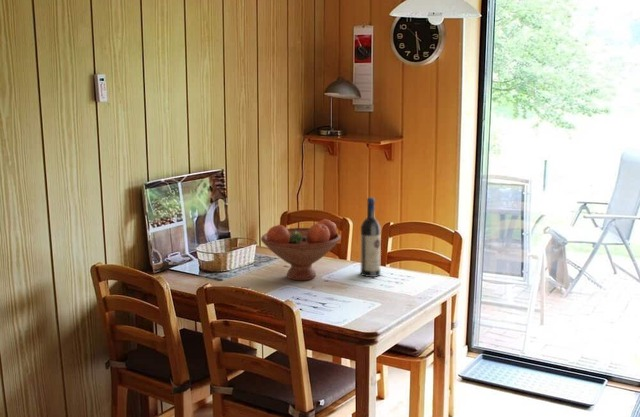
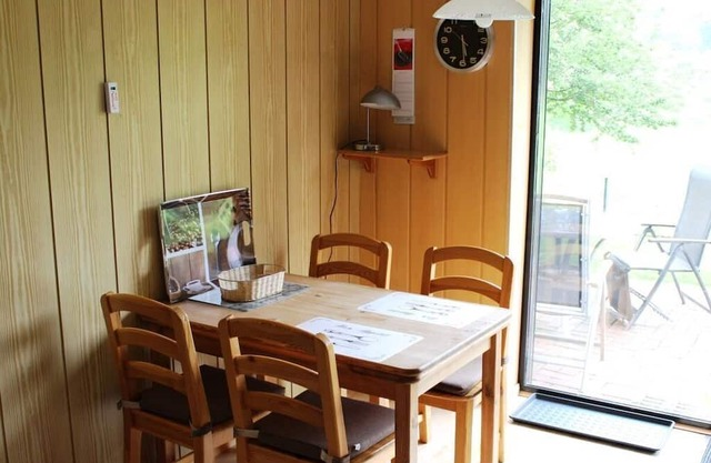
- fruit bowl [260,218,342,281]
- wine bottle [360,196,382,278]
